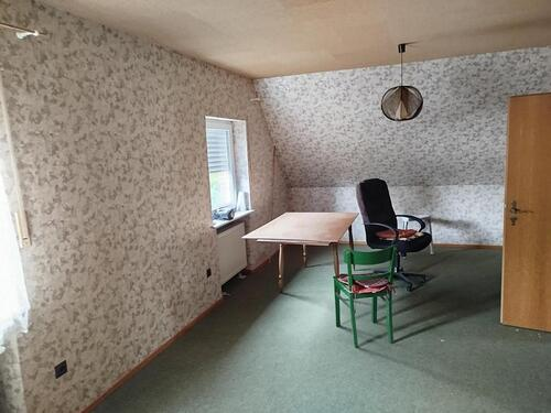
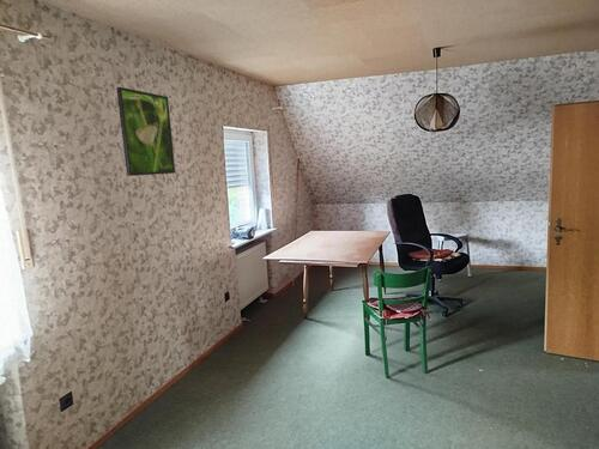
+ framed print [115,86,176,177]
